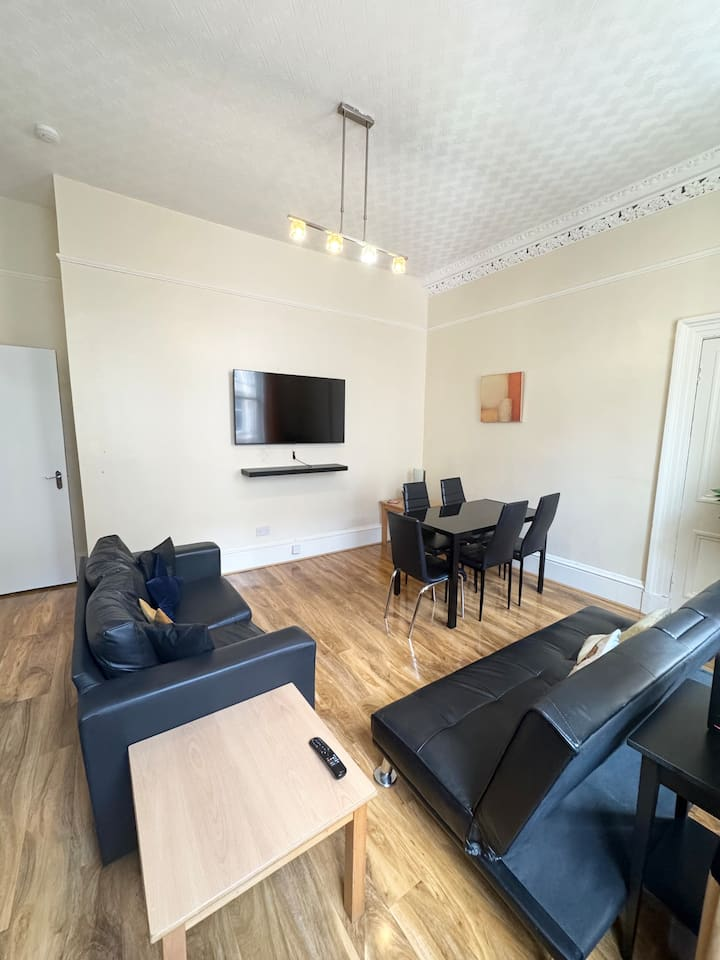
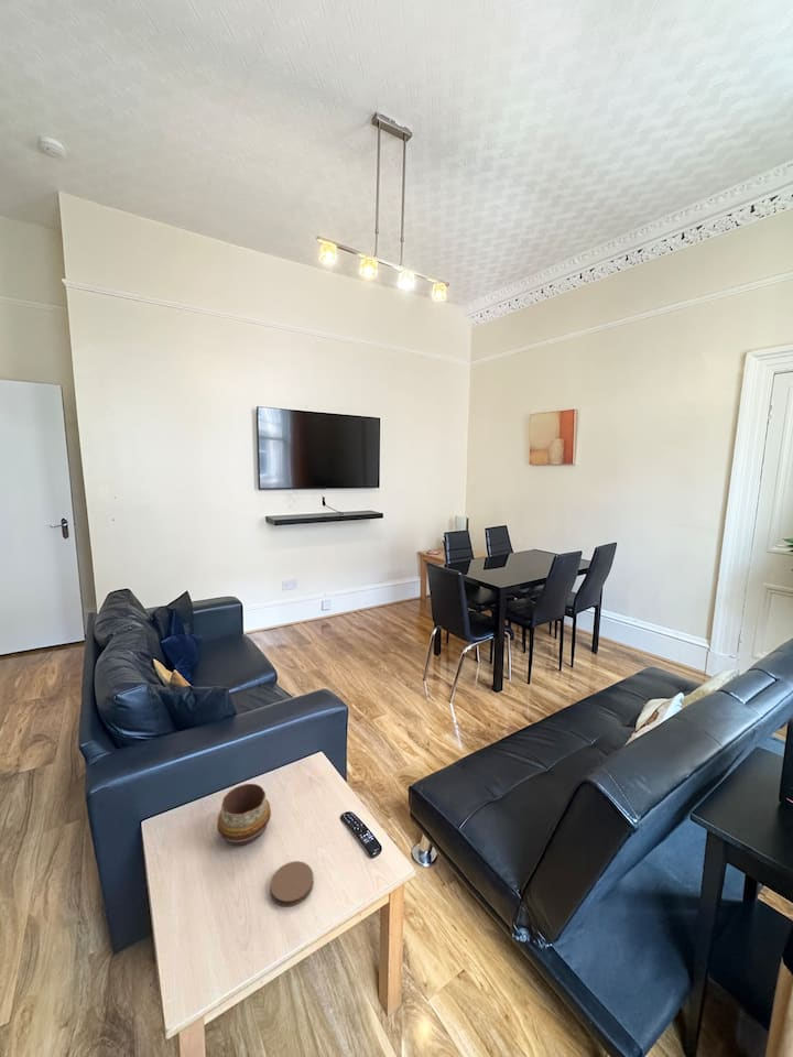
+ decorative bowl [216,783,272,847]
+ coaster [270,860,315,907]
